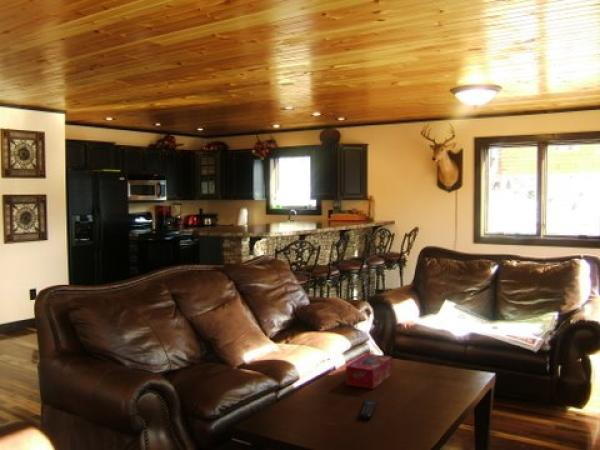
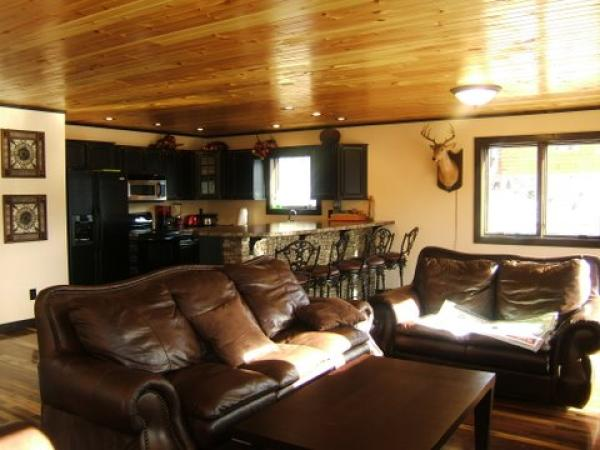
- remote control [358,398,378,420]
- tissue box [345,352,393,390]
